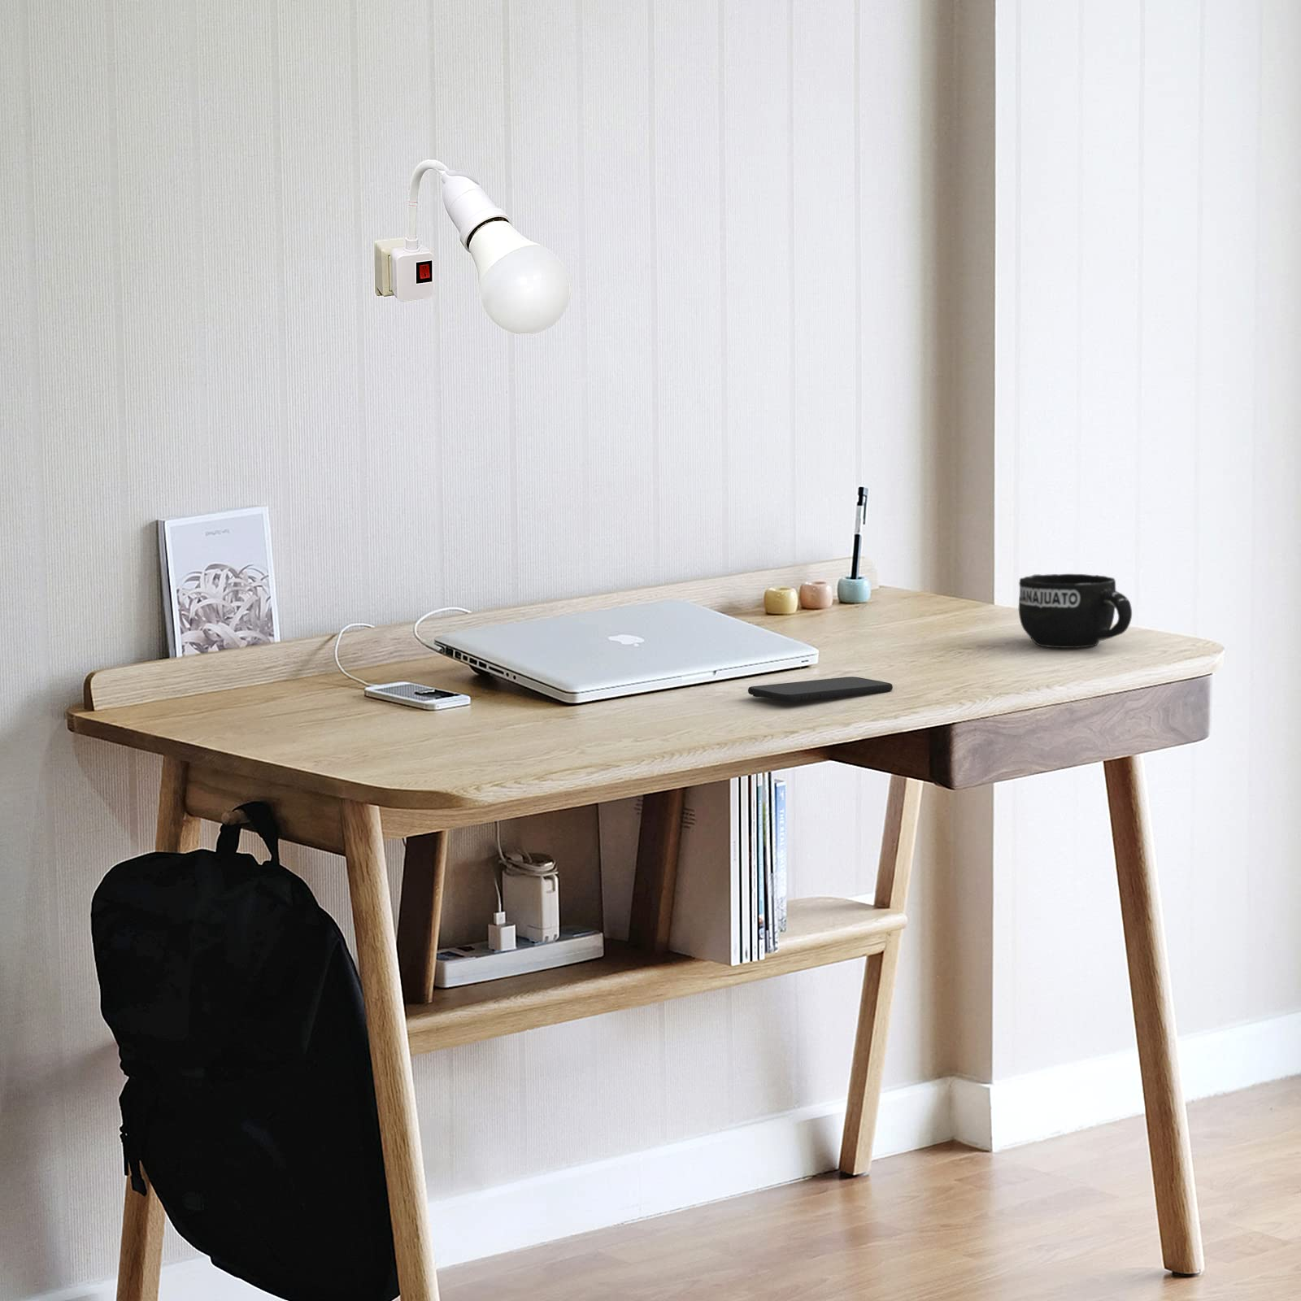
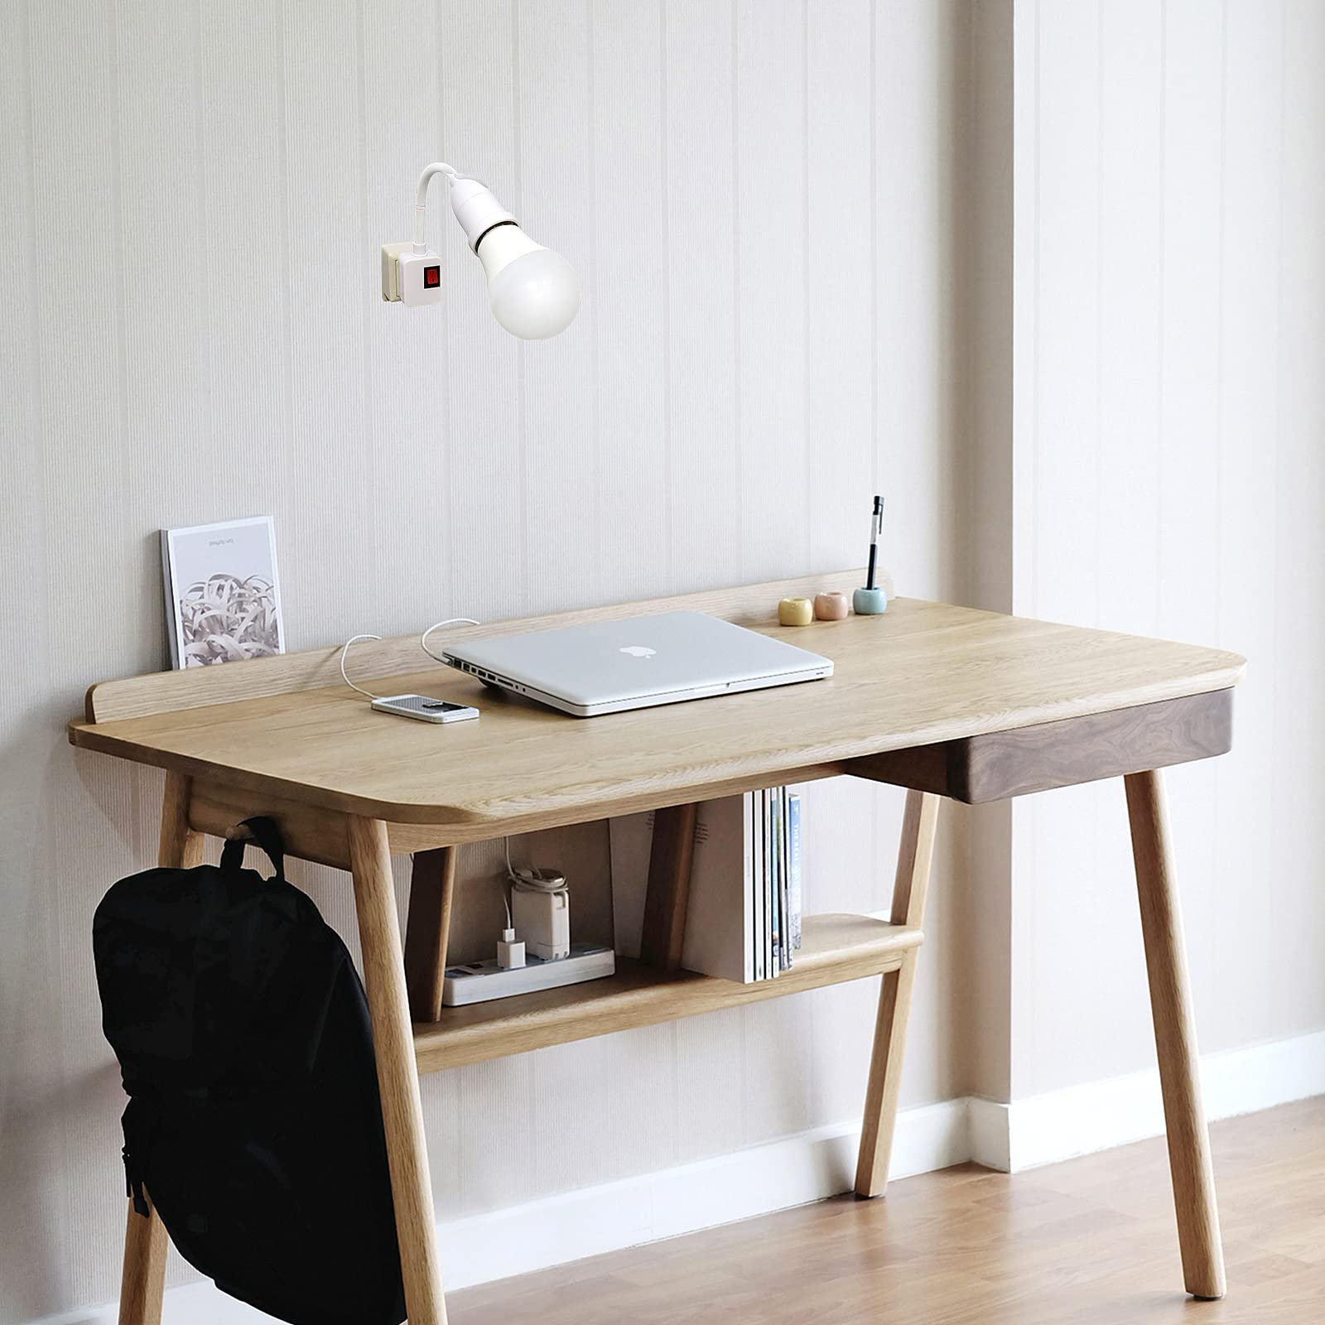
- smartphone [747,676,894,702]
- mug [1017,573,1133,649]
